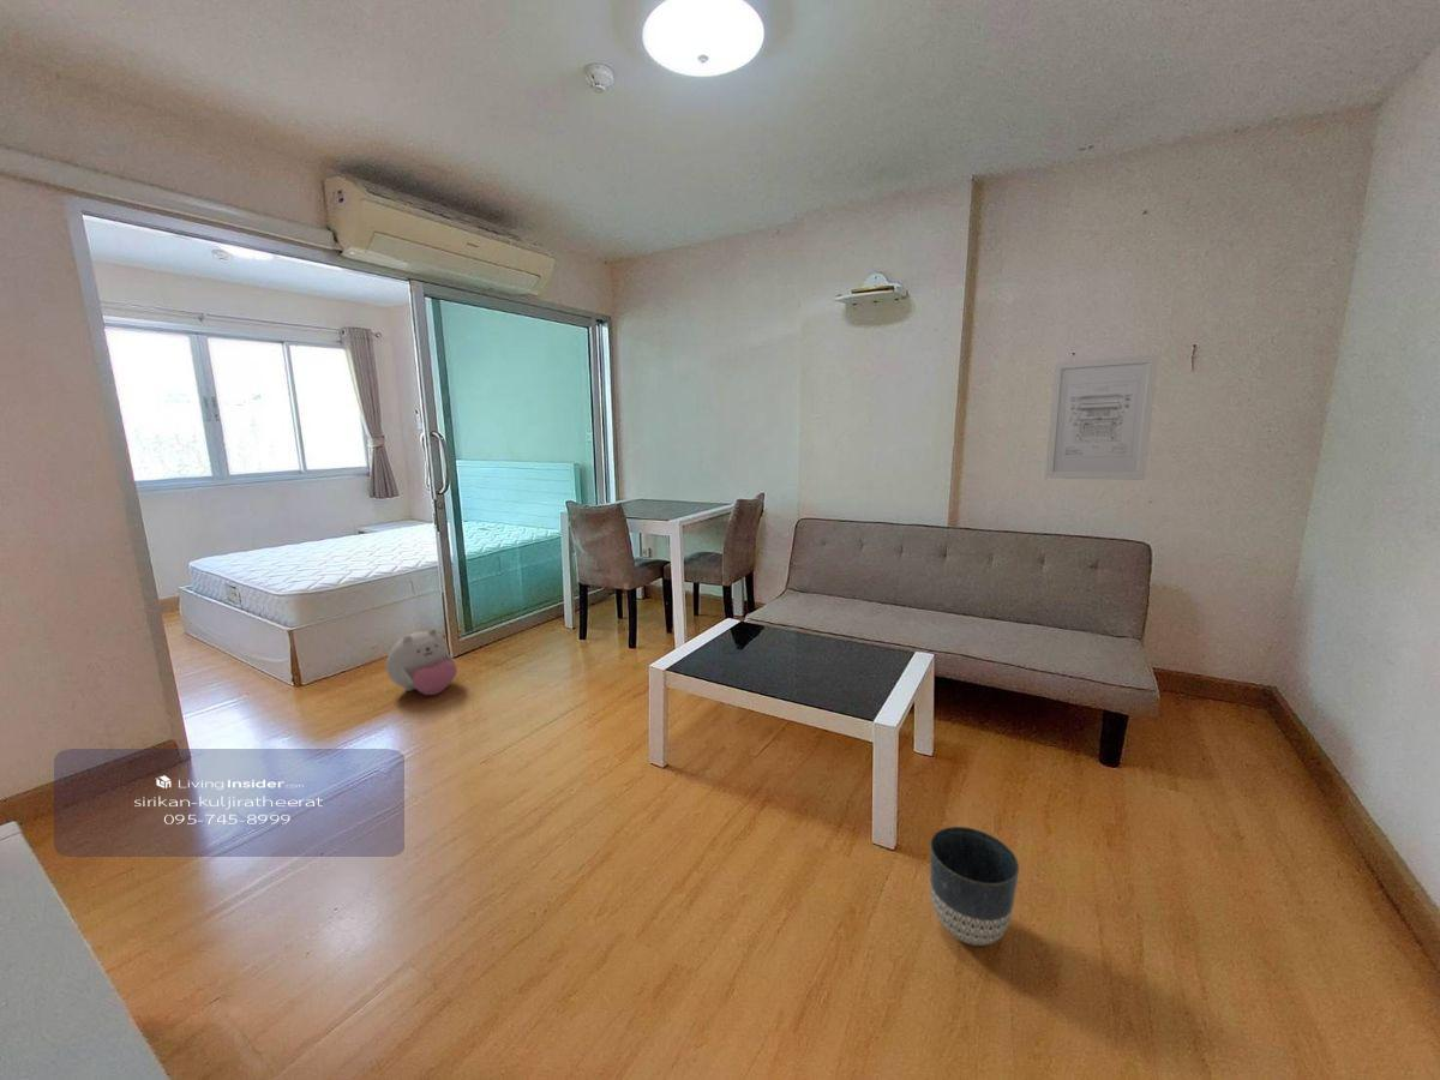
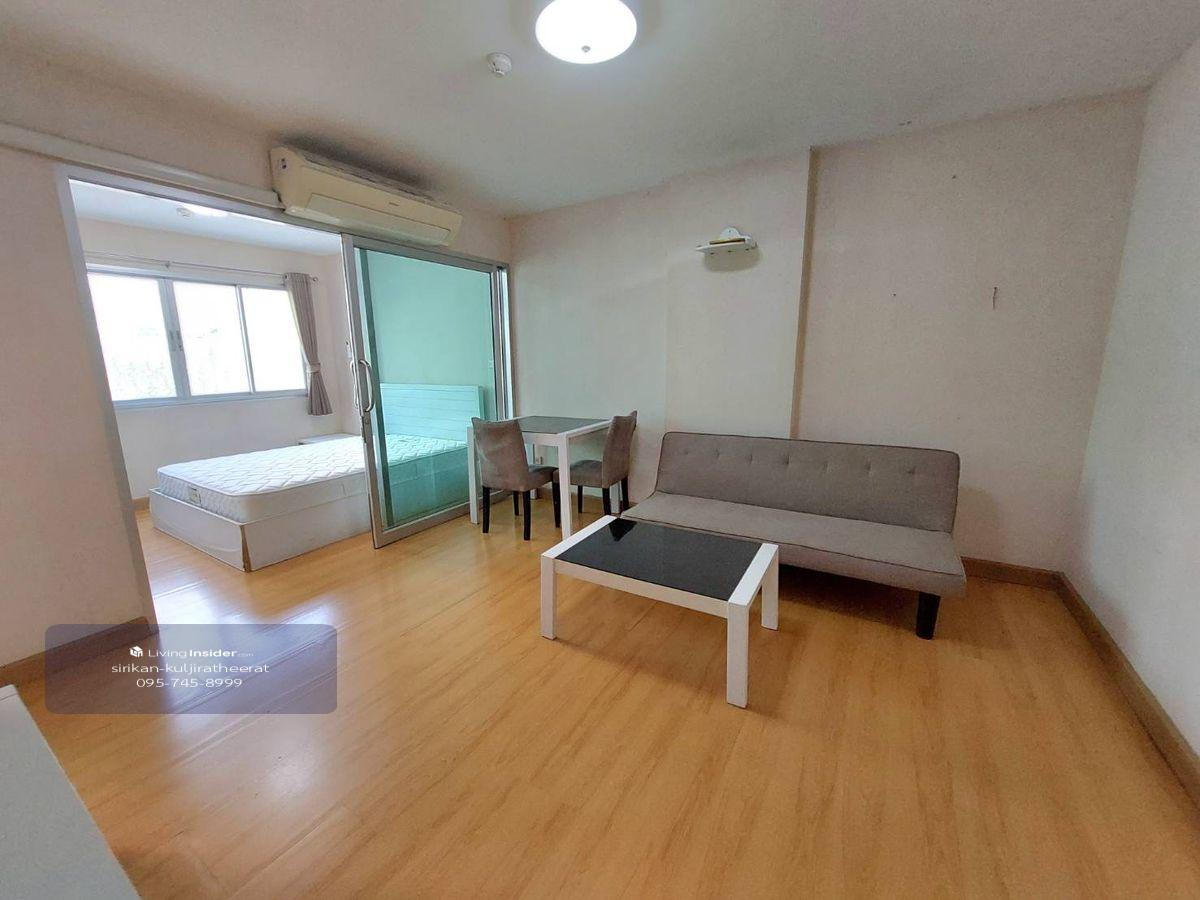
- planter [929,826,1020,947]
- plush toy [385,628,458,696]
- wall art [1044,354,1159,481]
